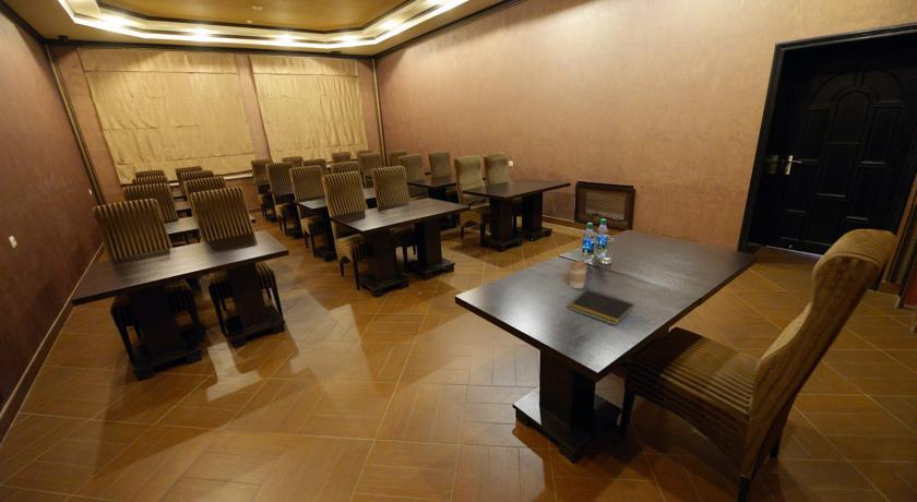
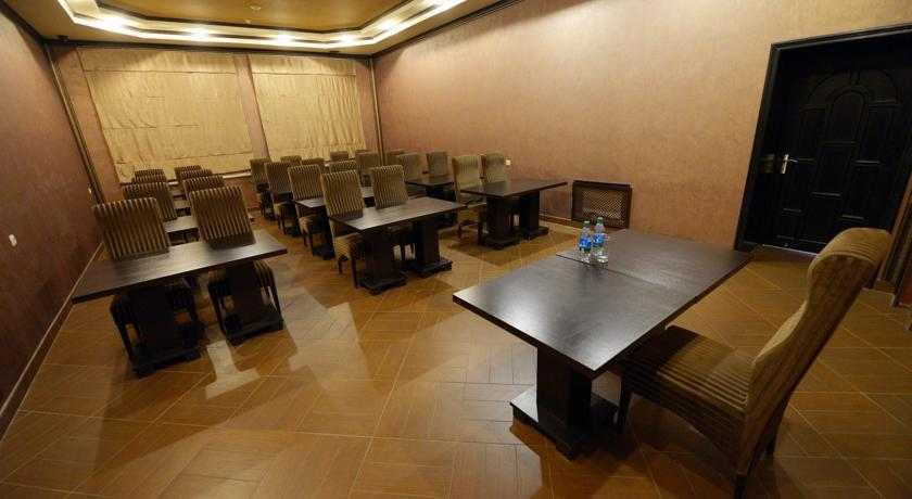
- coffee cup [568,260,588,289]
- notepad [567,289,635,326]
